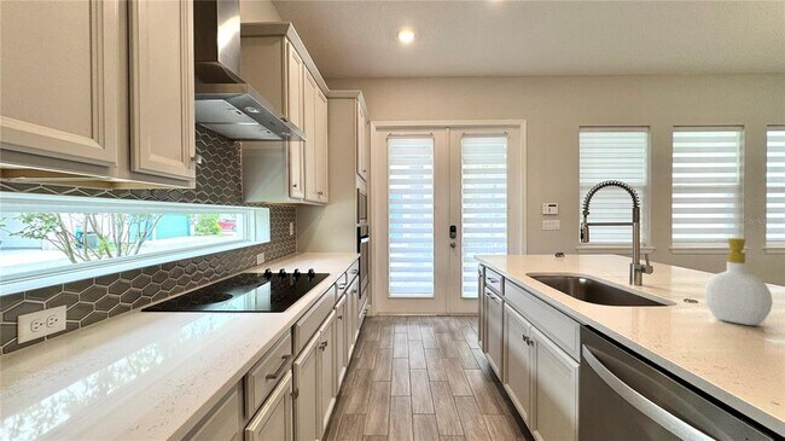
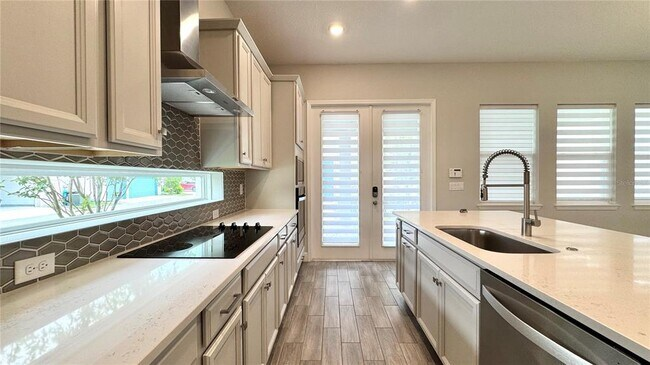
- soap bottle [703,237,774,326]
